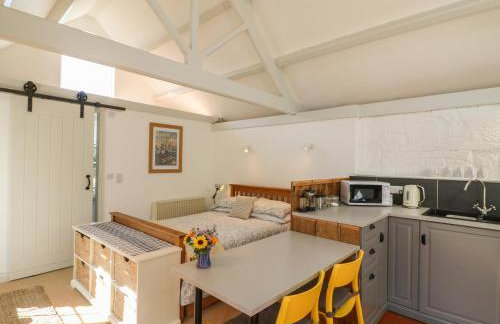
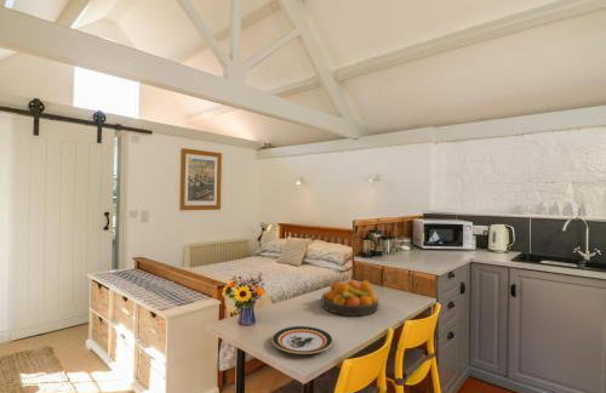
+ plate [270,325,335,355]
+ fruit bowl [320,279,379,317]
